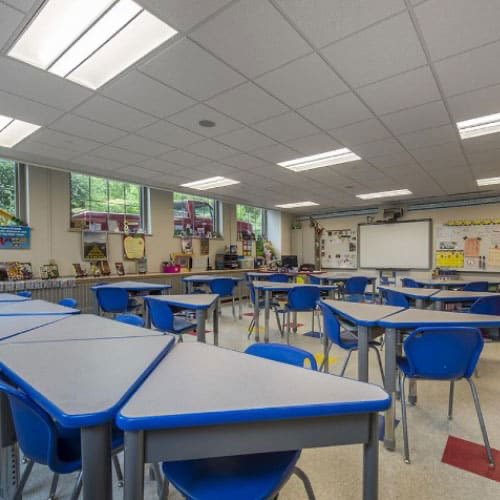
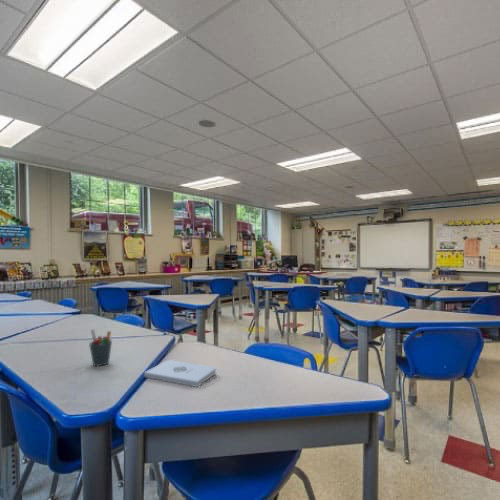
+ notepad [143,359,217,388]
+ pen holder [88,328,113,367]
